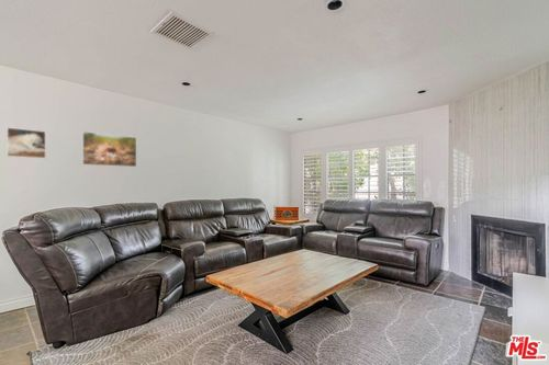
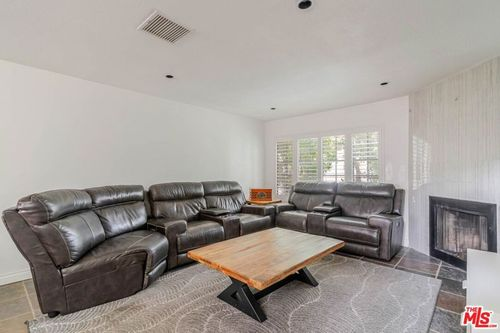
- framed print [81,130,137,168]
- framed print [5,126,47,159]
